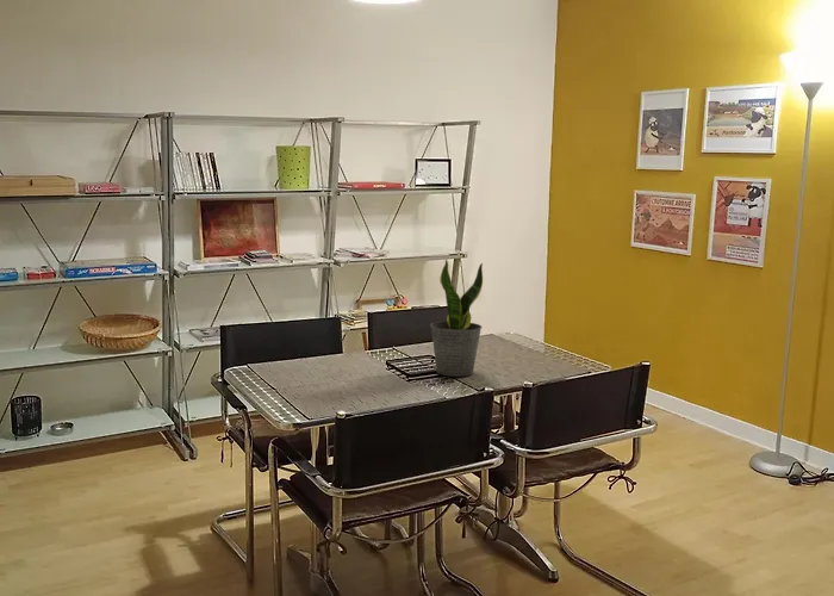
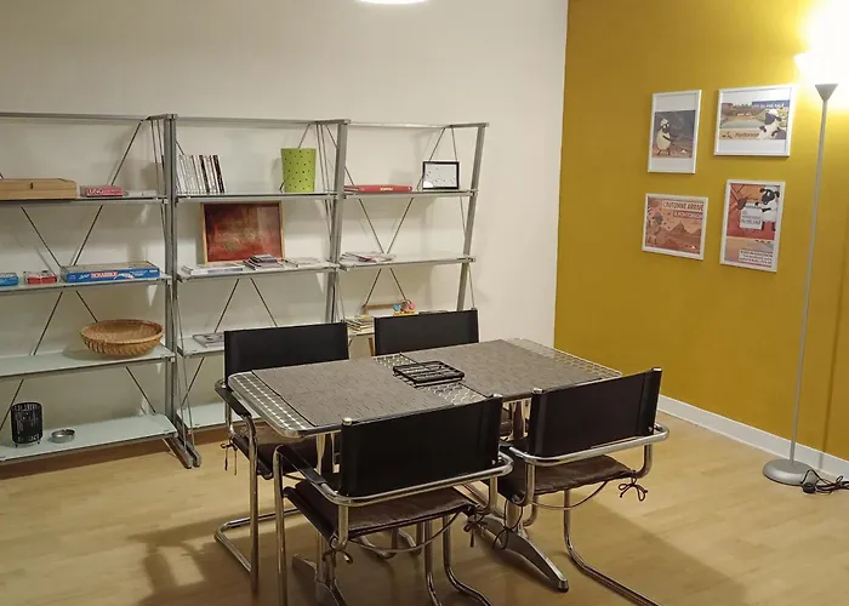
- potted plant [429,259,484,378]
